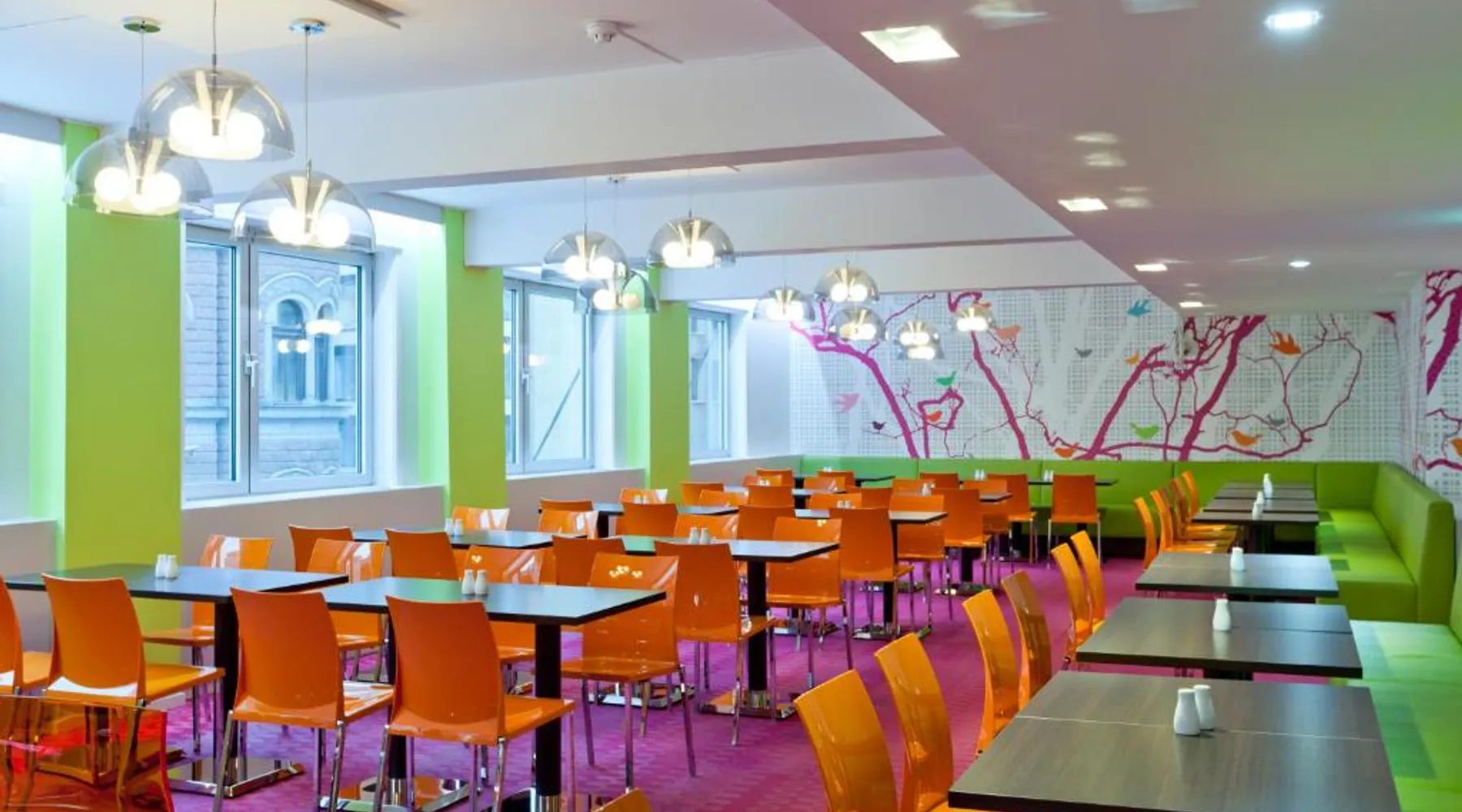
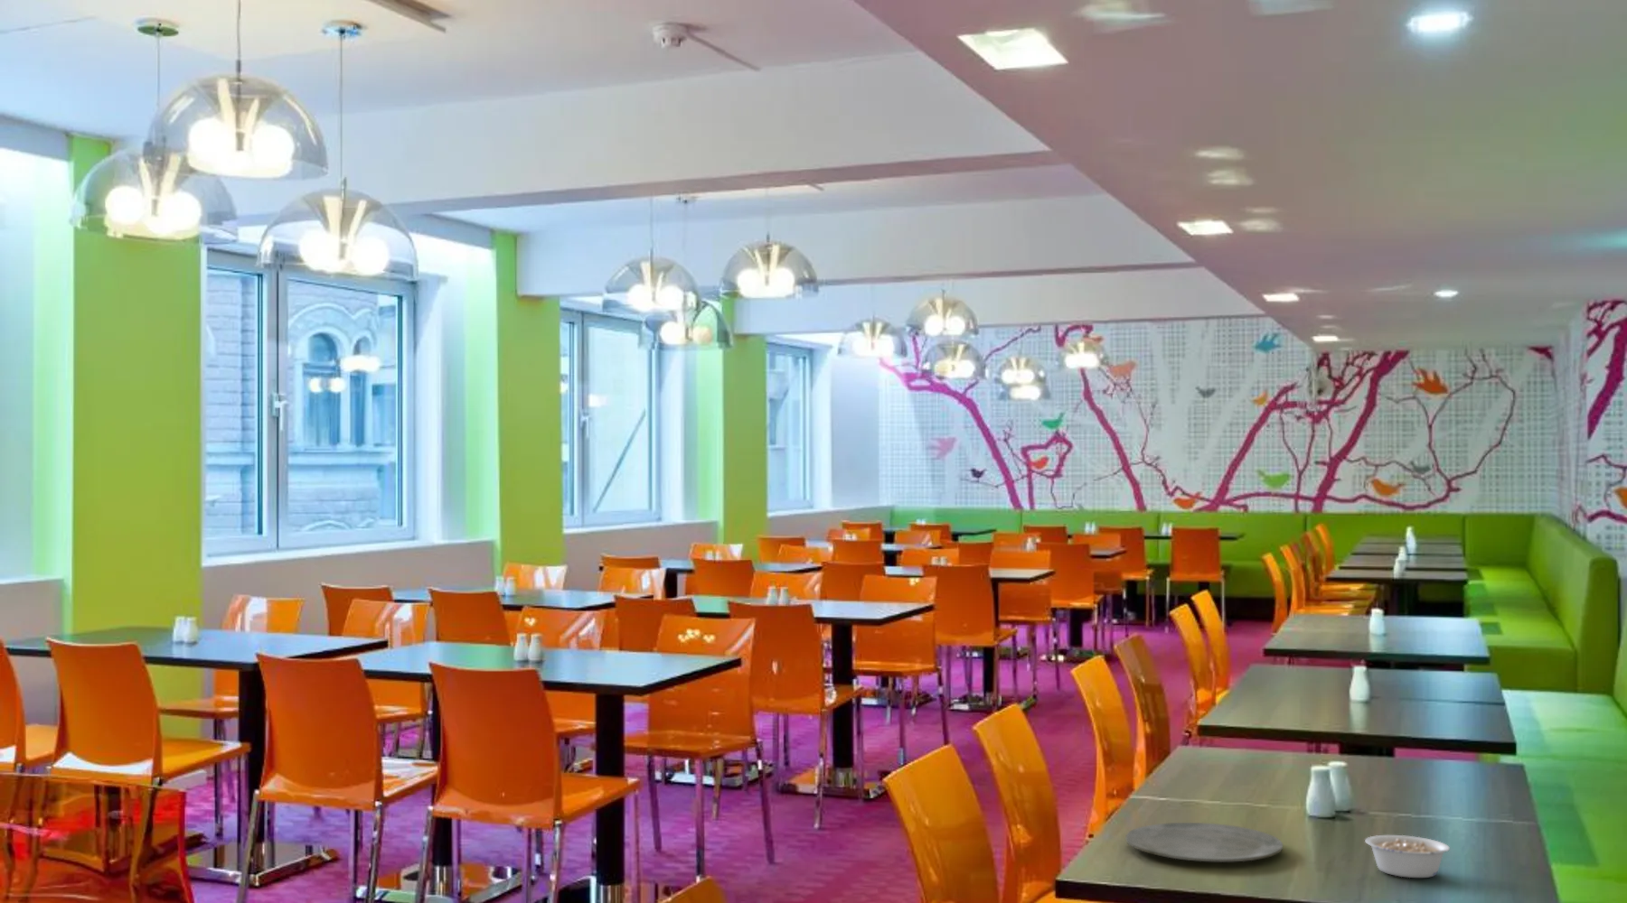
+ legume [1364,834,1451,879]
+ plate [1125,822,1283,862]
